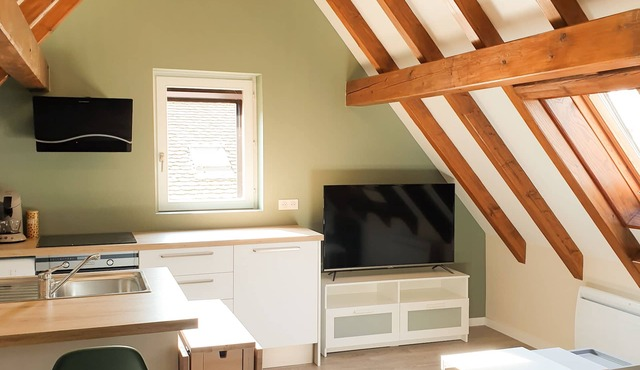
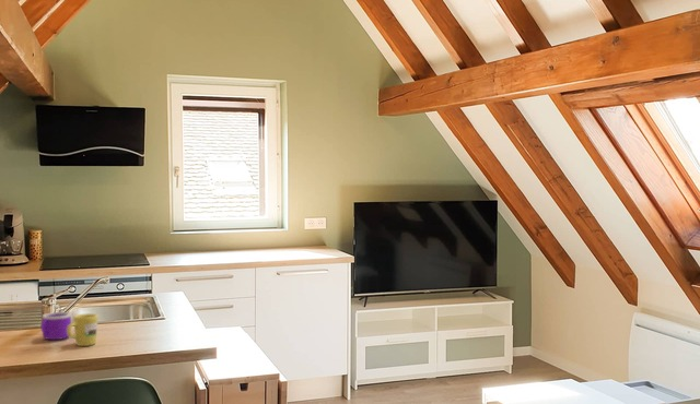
+ mug [67,312,98,347]
+ mug [40,311,72,341]
